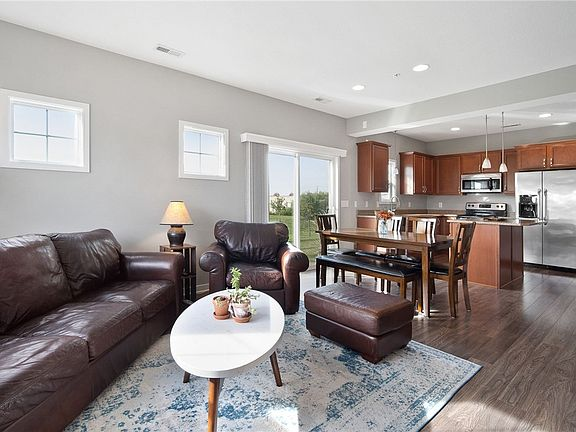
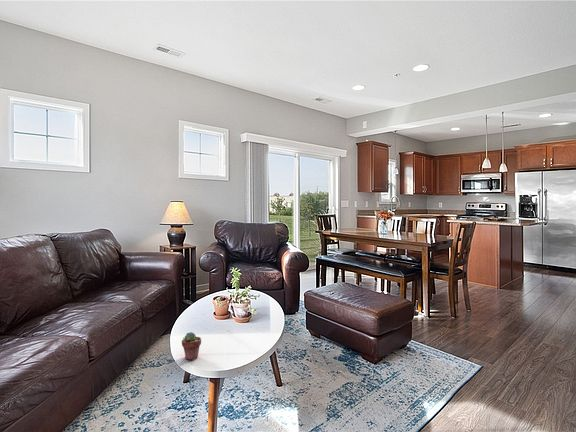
+ potted succulent [181,331,202,361]
